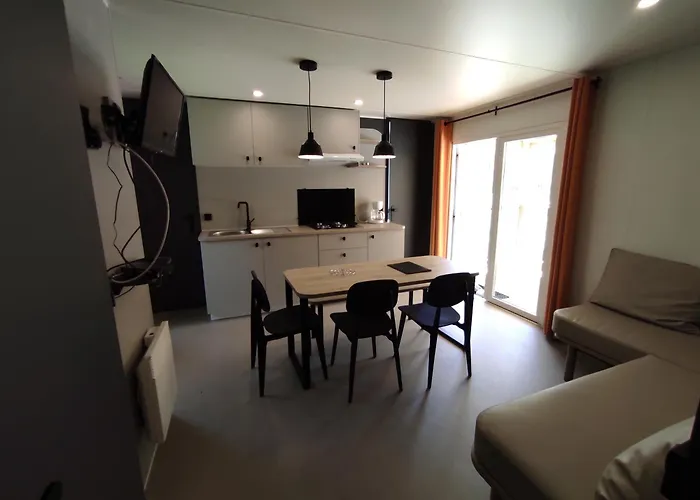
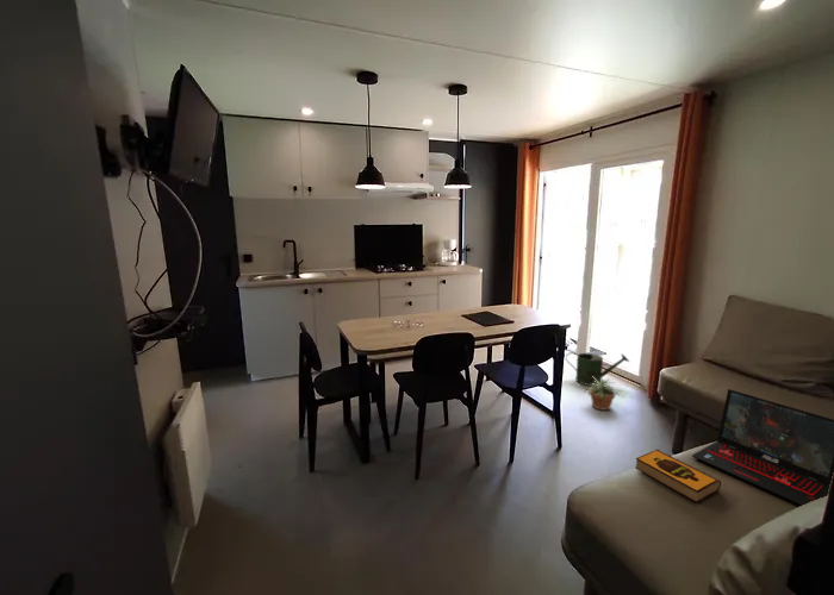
+ hardback book [634,449,722,503]
+ watering can [565,351,630,387]
+ potted plant [583,376,623,412]
+ laptop [691,388,834,507]
